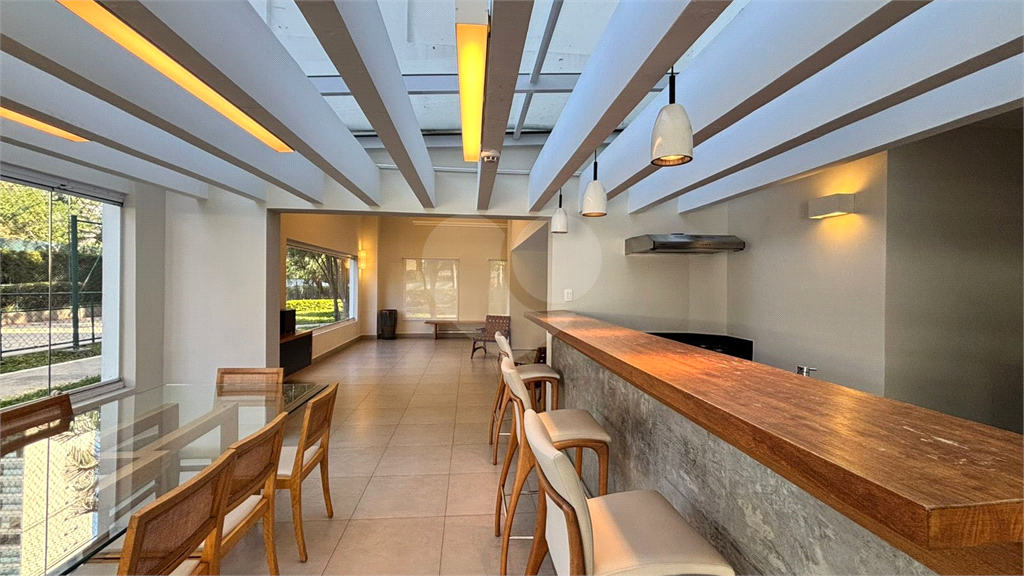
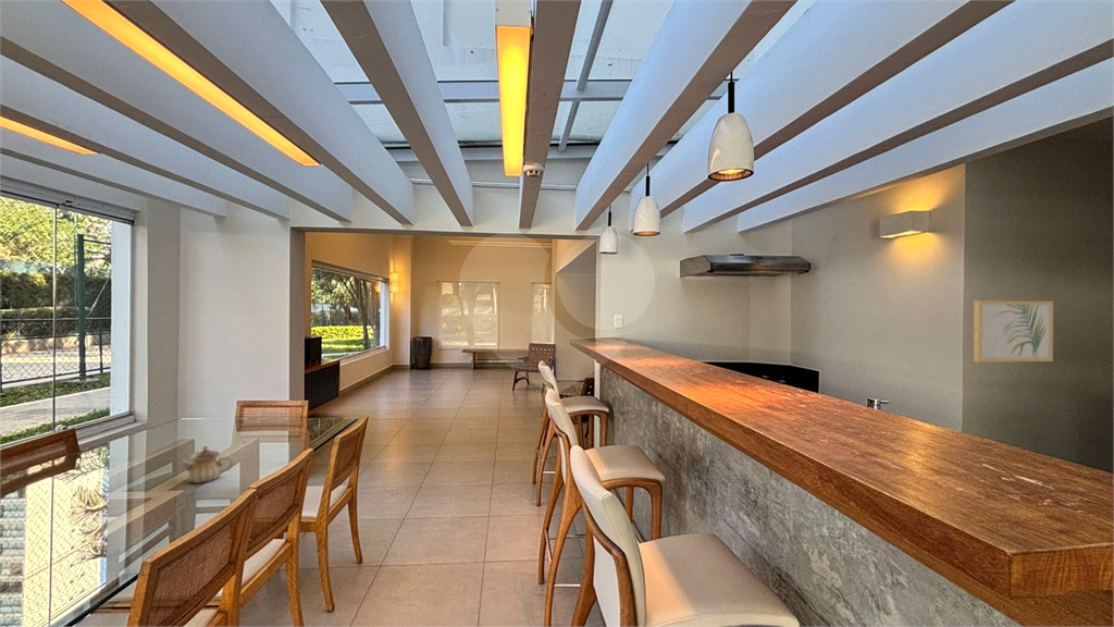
+ wall art [973,299,1054,362]
+ teapot [180,445,235,484]
